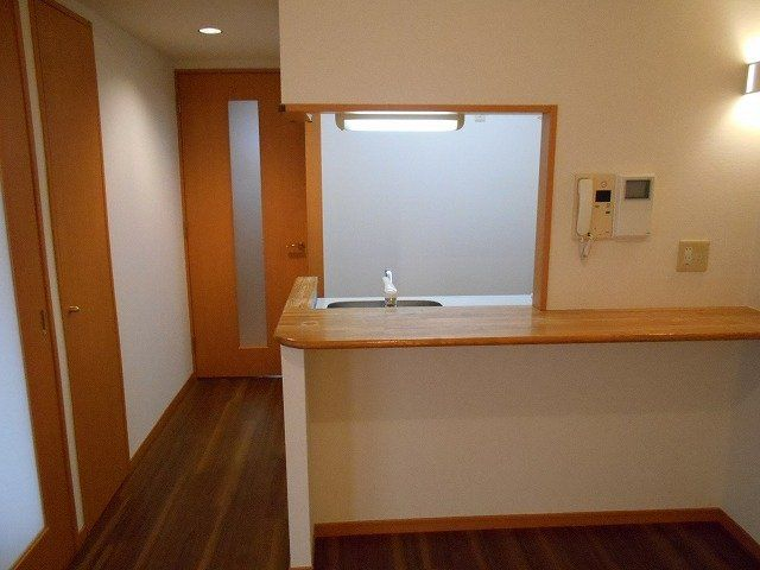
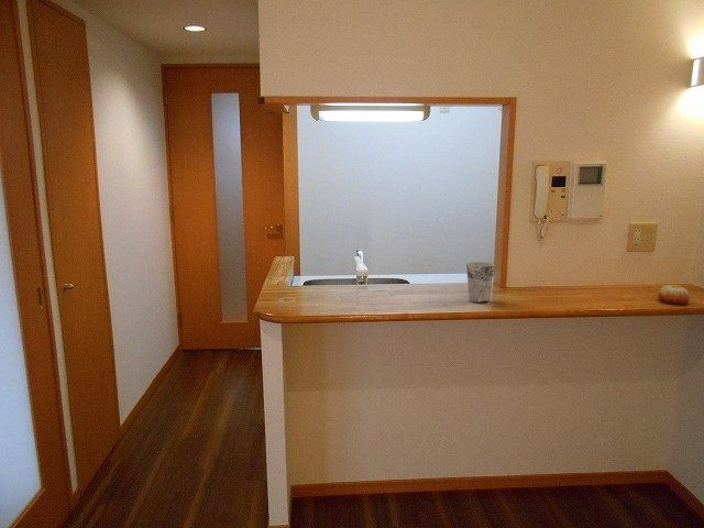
+ fruit [657,284,691,306]
+ cup [465,261,496,304]
